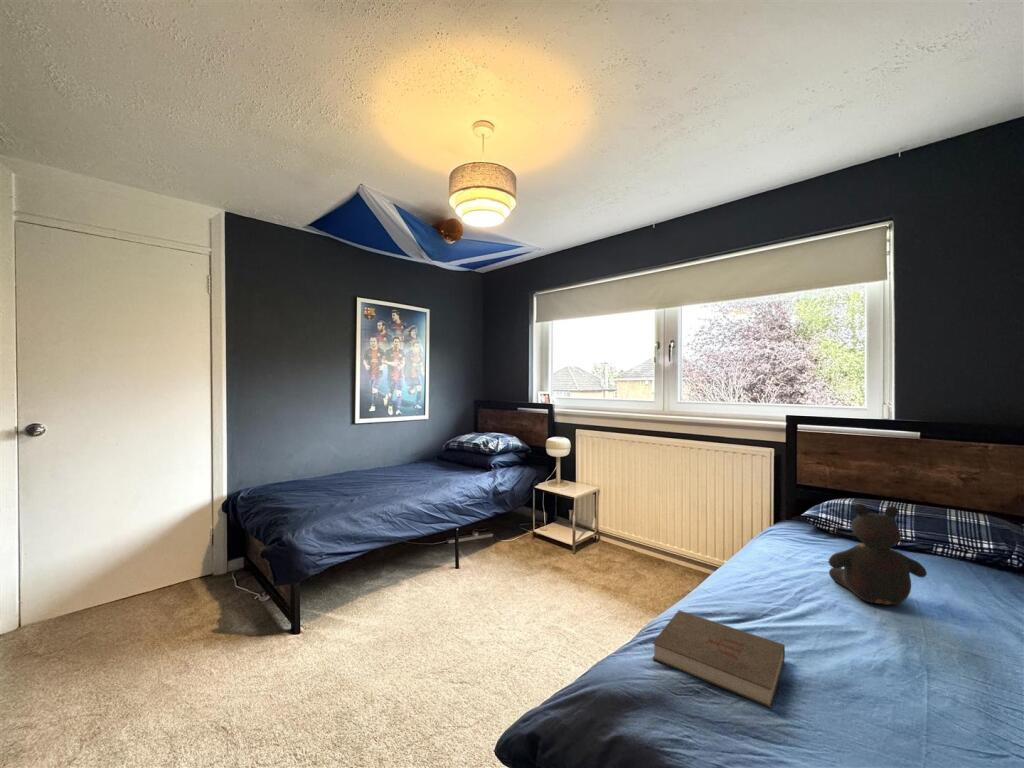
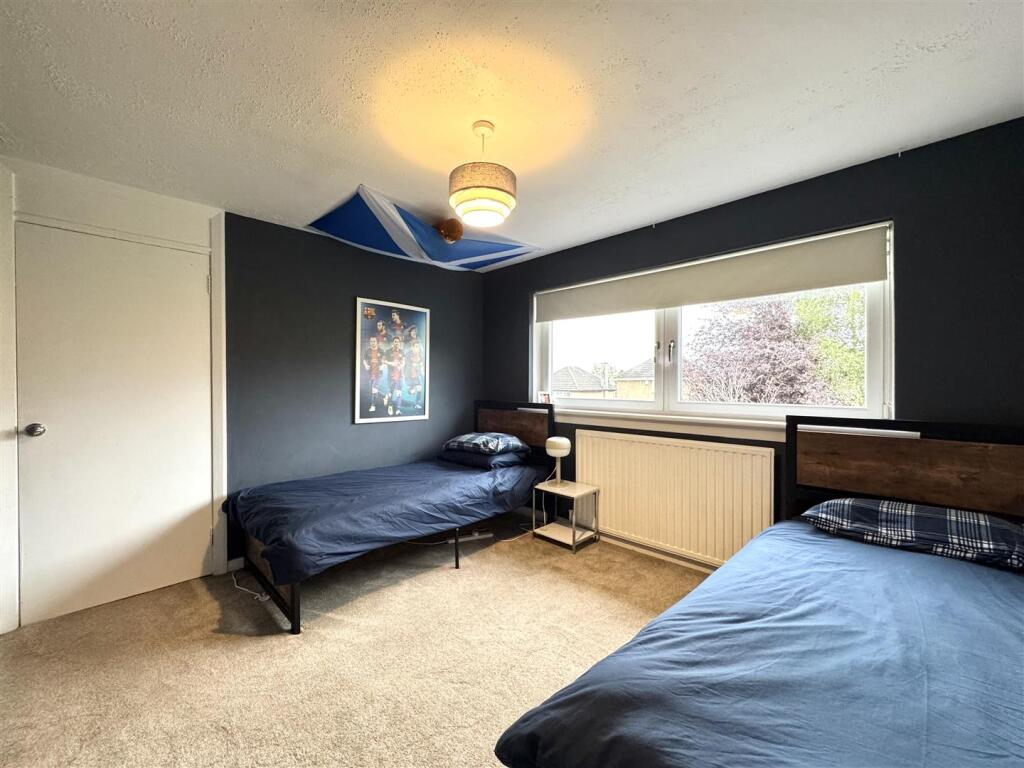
- book [651,609,786,709]
- teddy bear [827,503,928,606]
